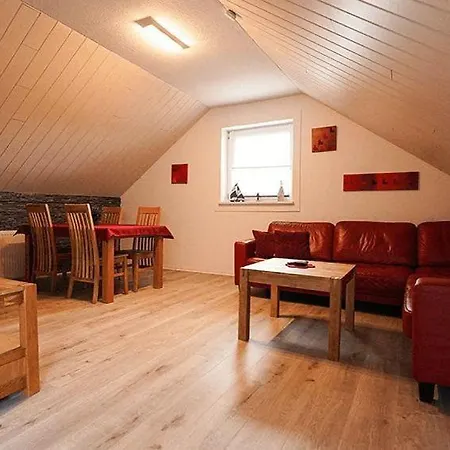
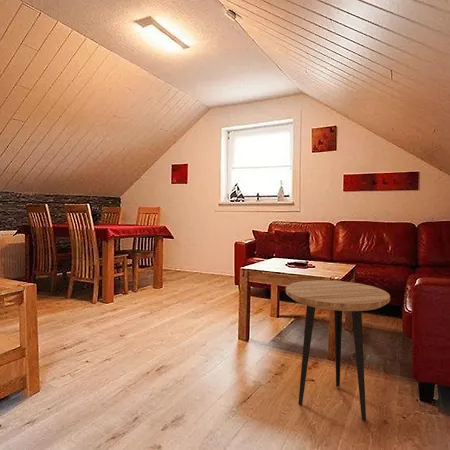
+ side table [285,279,391,422]
